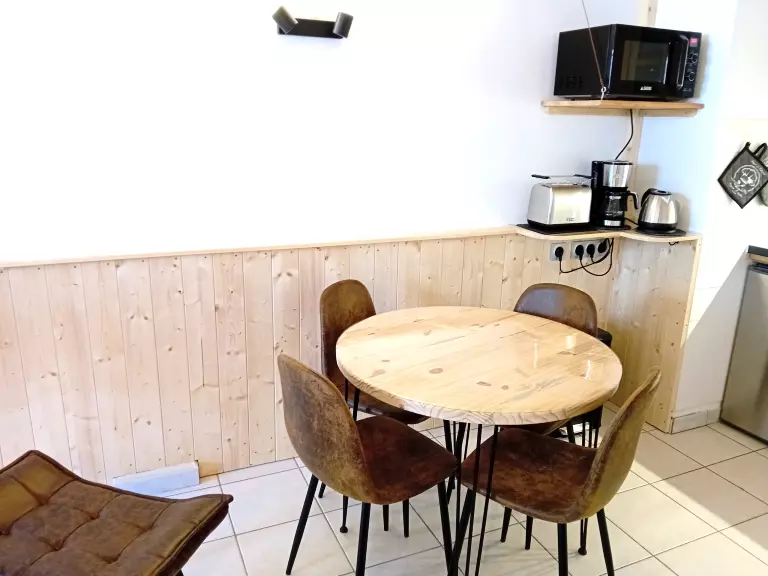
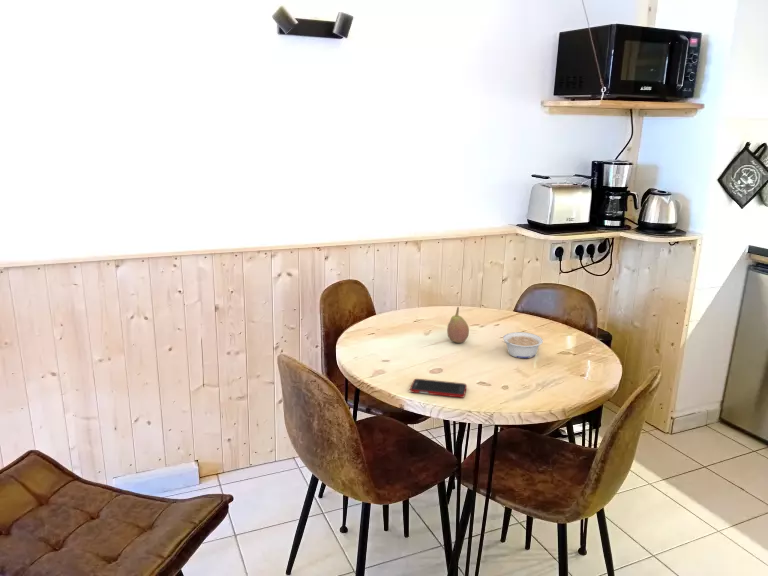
+ cell phone [409,378,468,399]
+ legume [502,331,544,359]
+ fruit [446,306,470,344]
